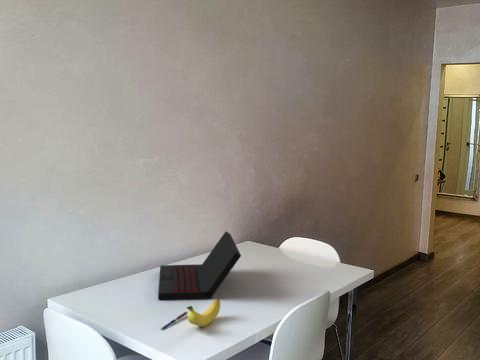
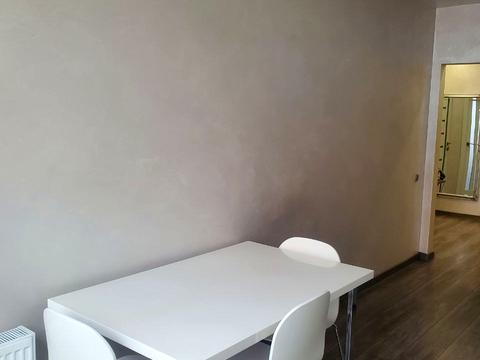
- pen [160,311,188,330]
- banana [186,297,221,327]
- laptop [157,230,242,301]
